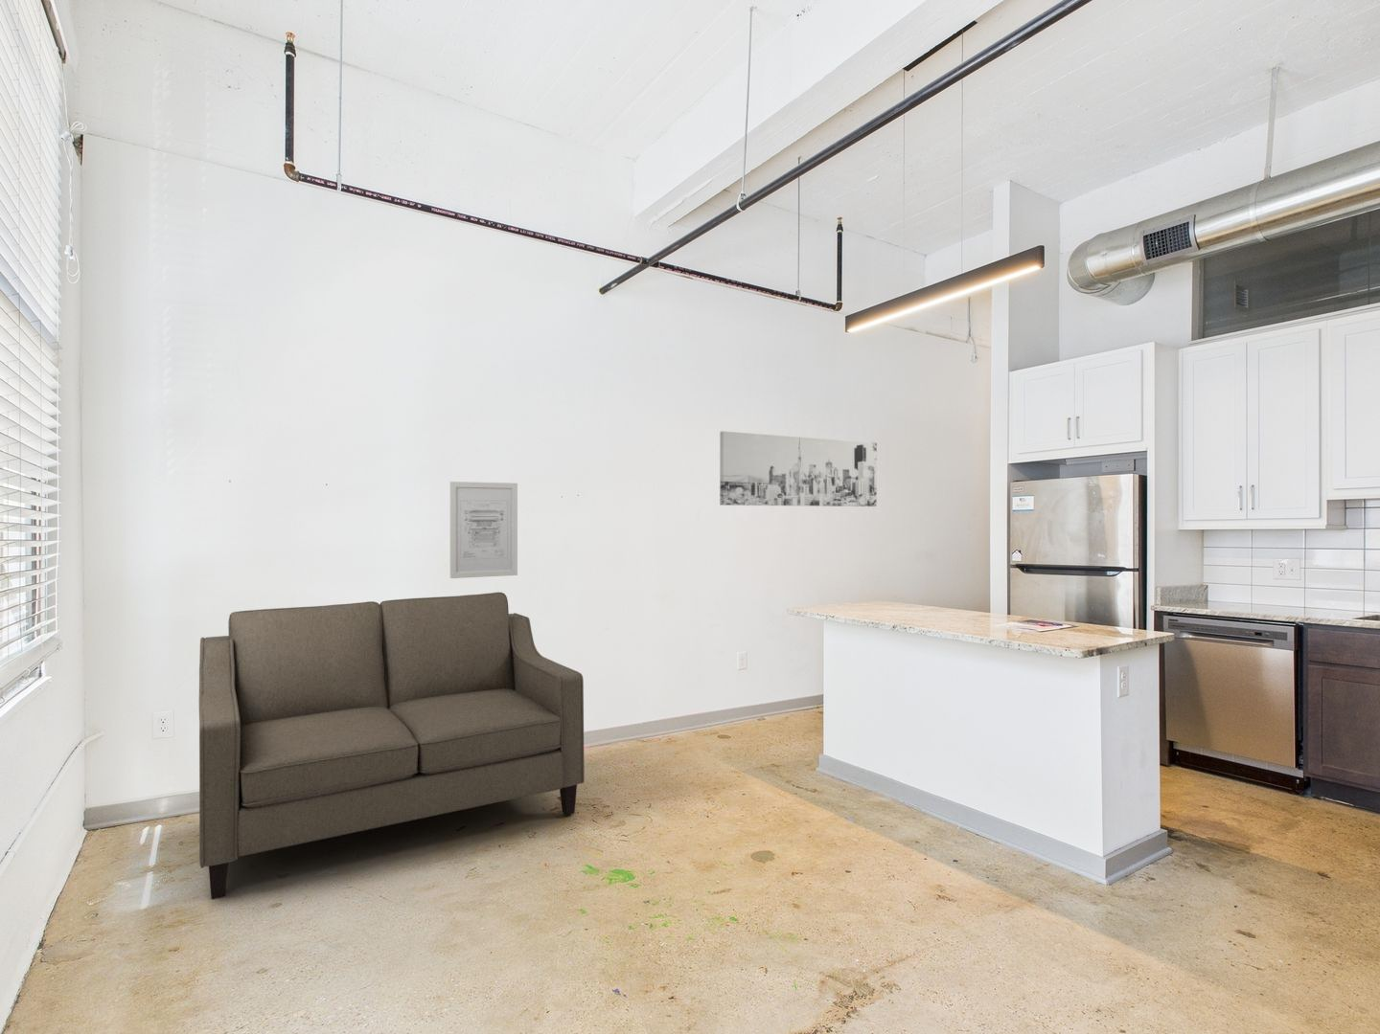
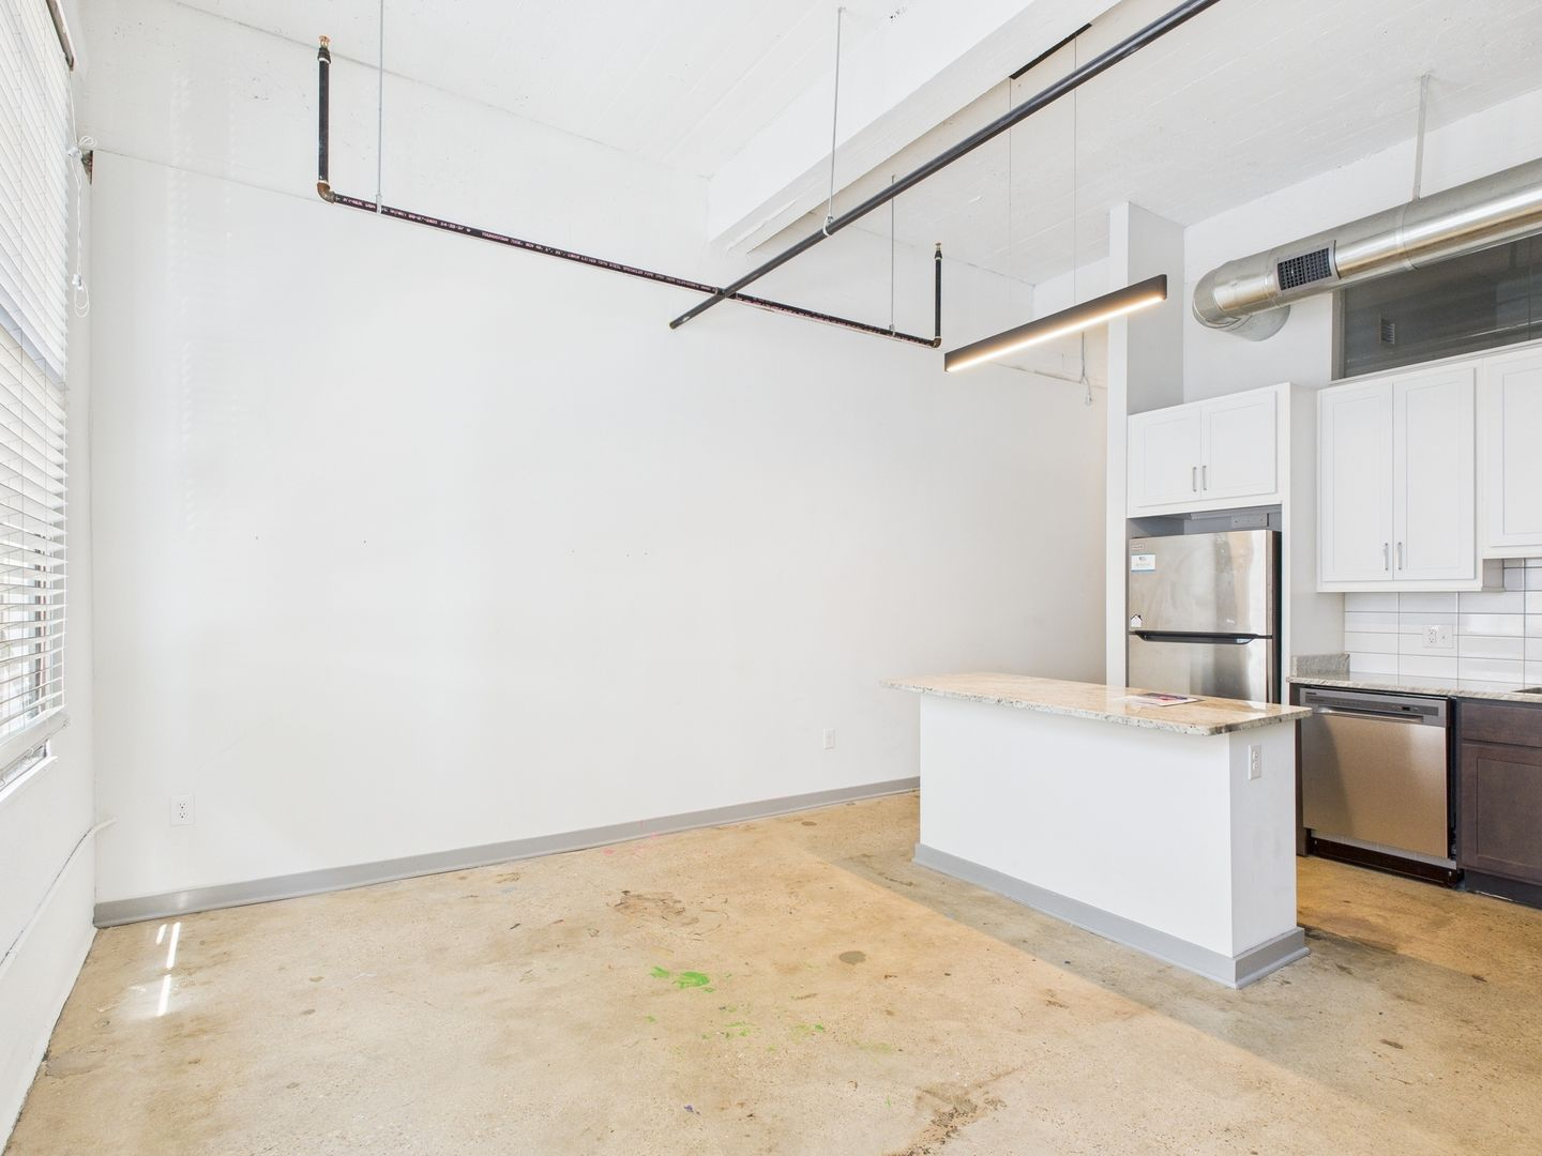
- wall art [450,481,518,579]
- wall art [718,430,878,507]
- sofa [199,592,586,900]
